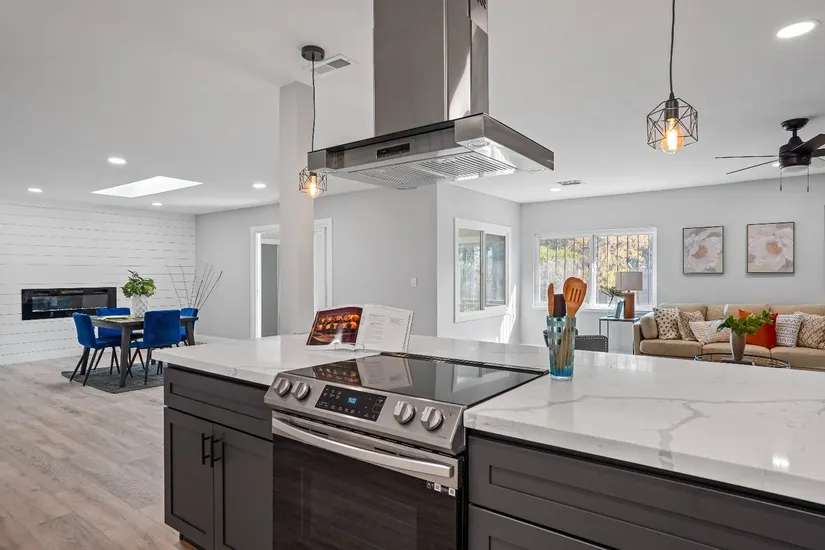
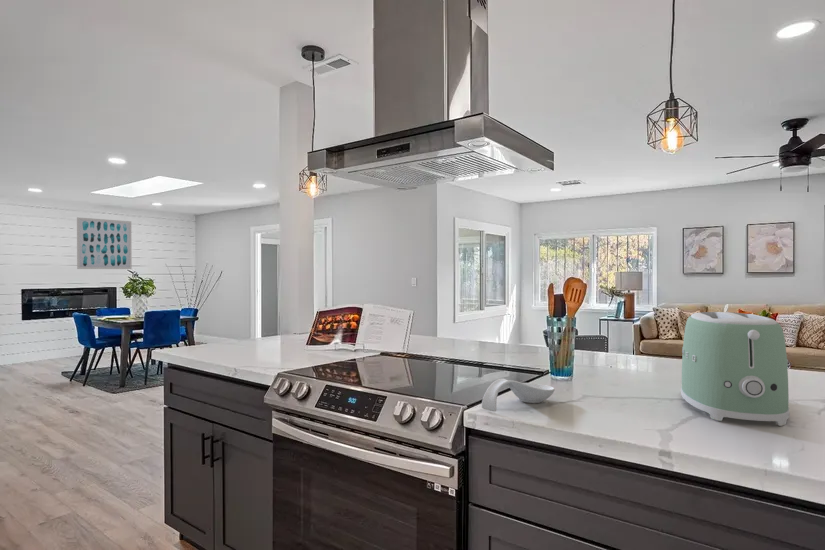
+ spoon rest [481,378,556,413]
+ toaster [680,311,790,427]
+ wall art [76,216,133,270]
